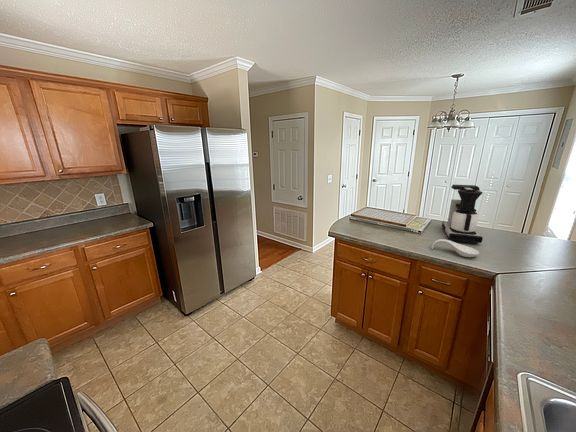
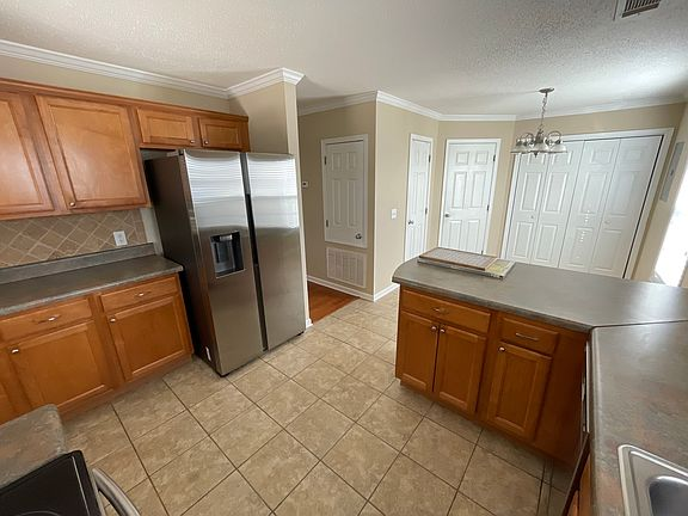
- spoon rest [430,238,480,258]
- coffee maker [441,184,484,244]
